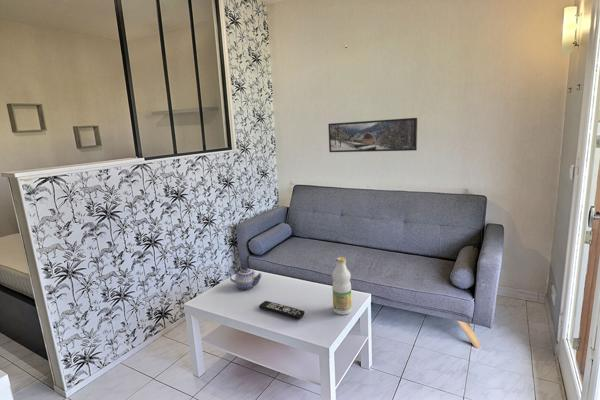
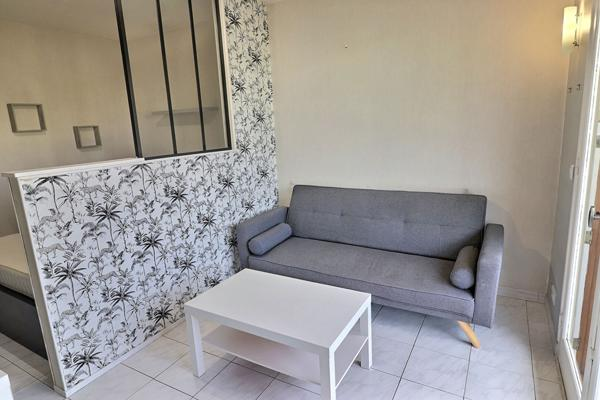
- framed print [327,117,418,153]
- bottle [331,256,353,316]
- teapot [229,266,263,291]
- remote control [258,300,306,320]
